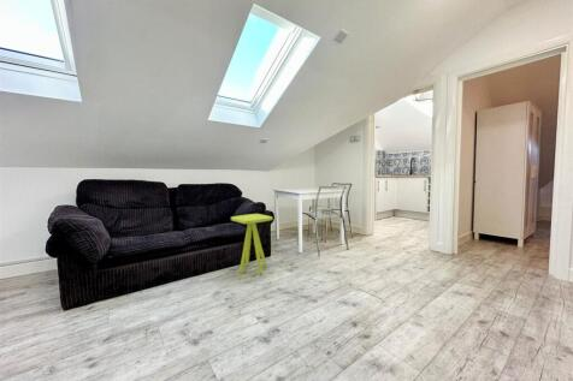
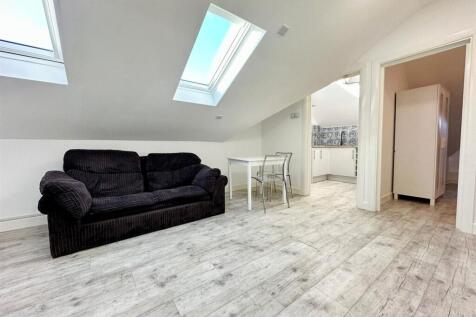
- side table [230,213,273,275]
